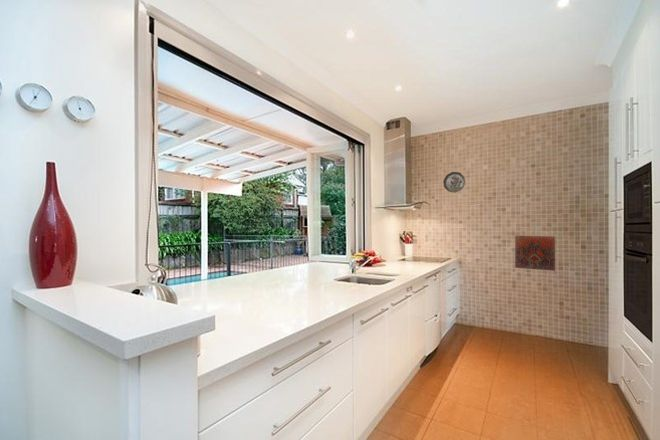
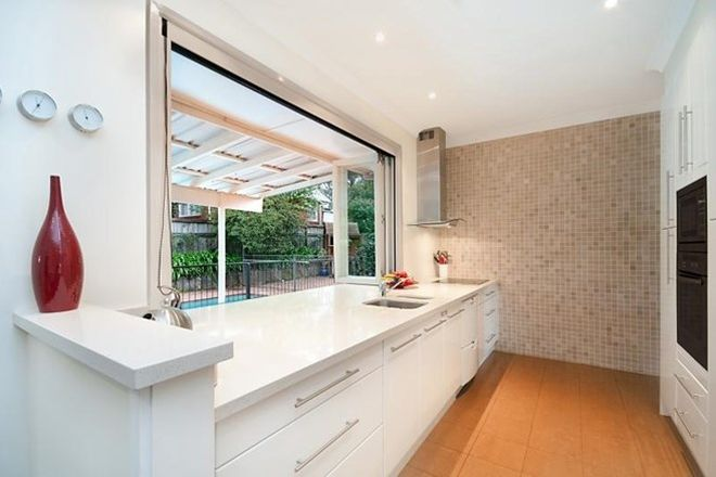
- decorative tile [514,235,556,272]
- decorative plate [443,171,466,193]
